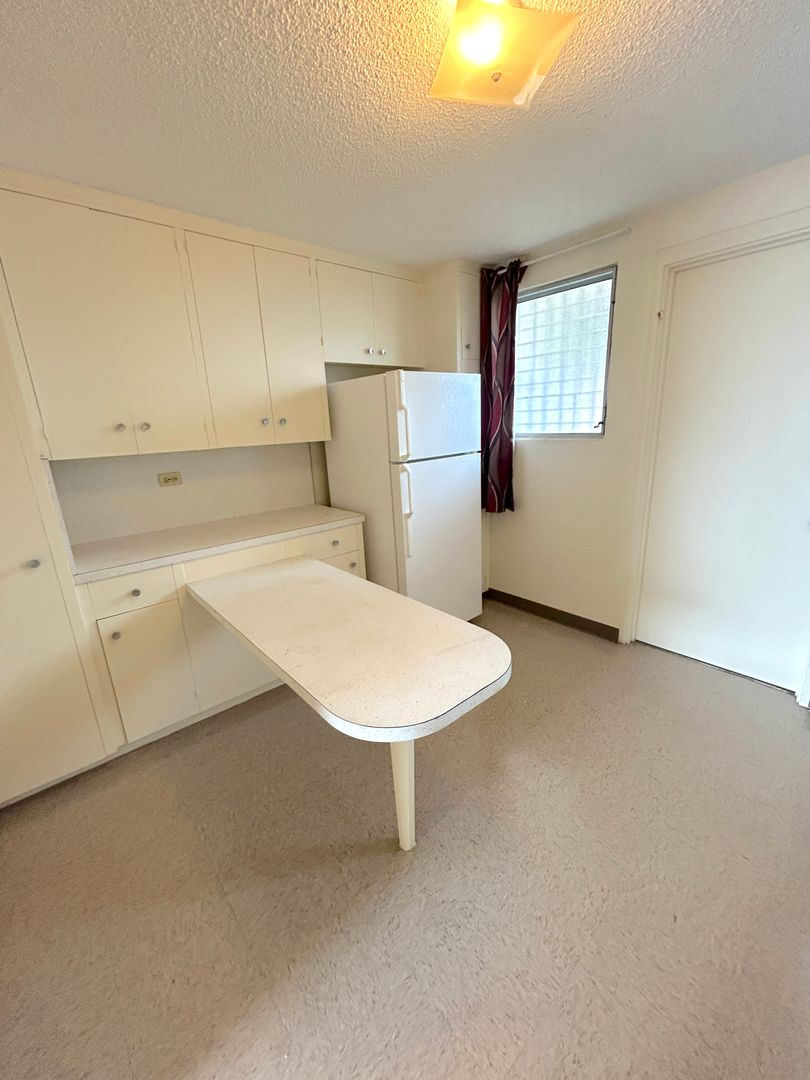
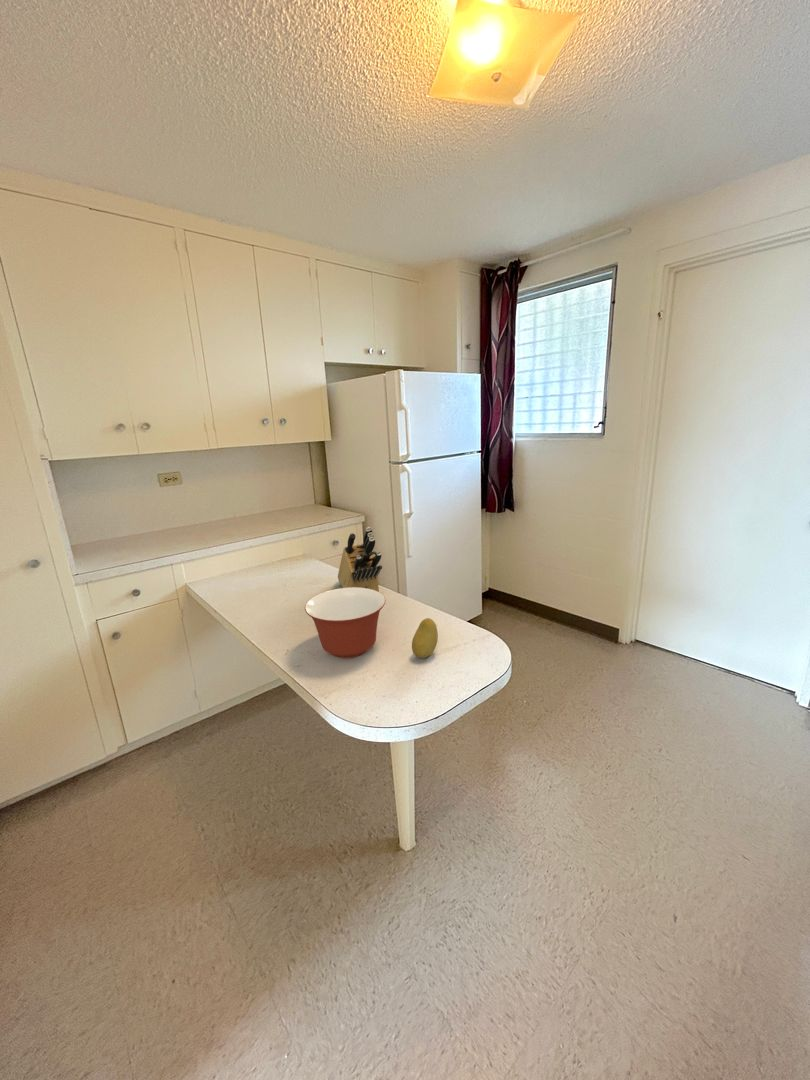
+ fruit [411,617,439,659]
+ knife block [337,526,383,593]
+ mixing bowl [304,587,386,659]
